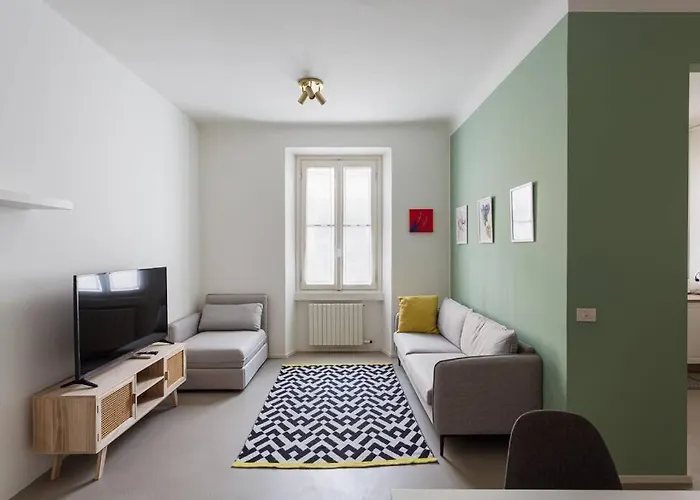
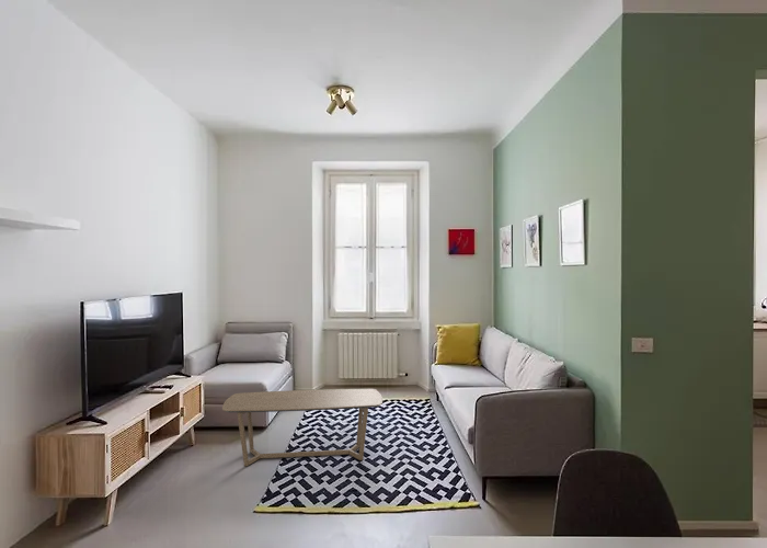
+ coffee table [221,388,384,467]
